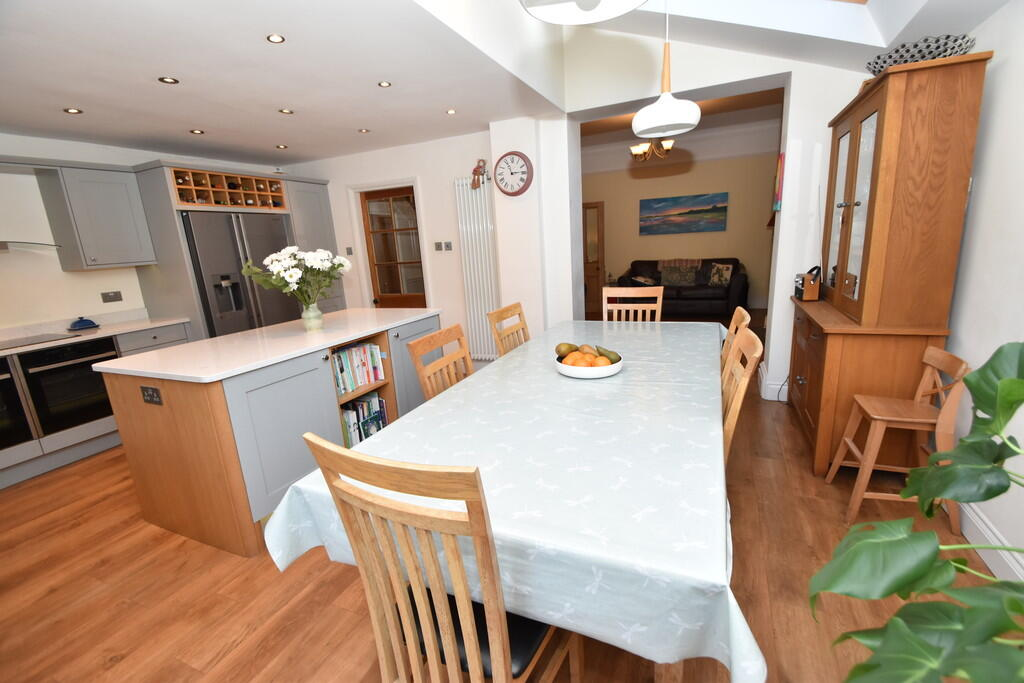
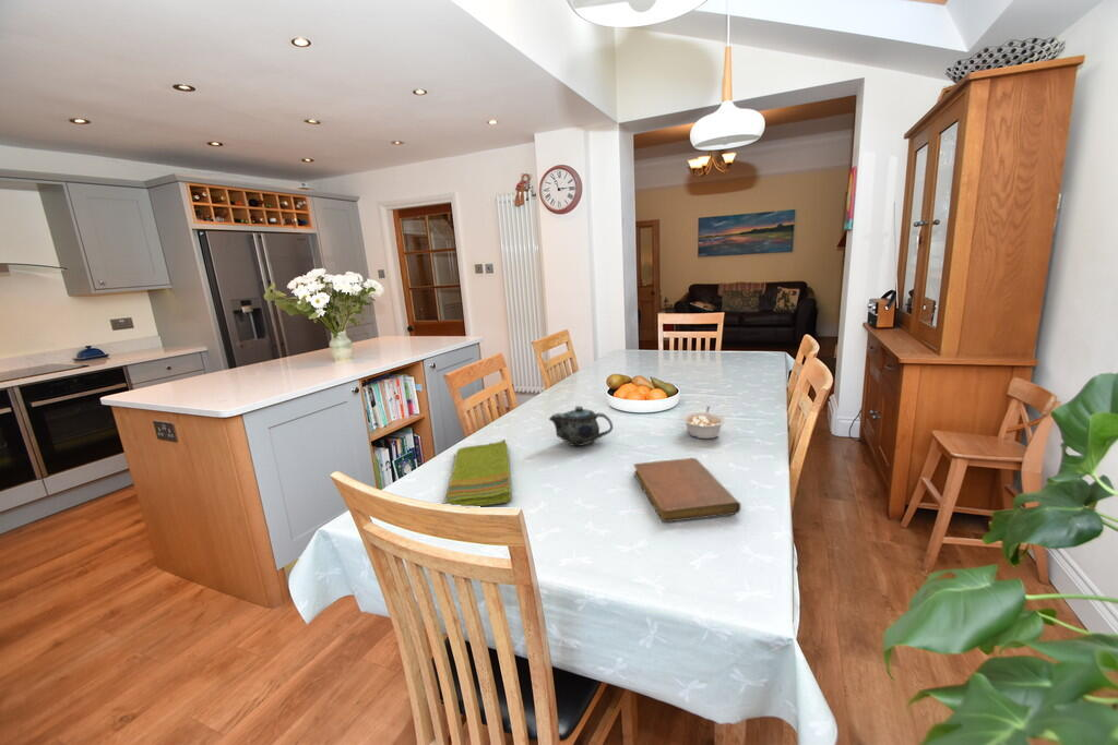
+ legume [681,406,726,440]
+ notebook [632,457,742,524]
+ chinaware [548,405,614,447]
+ dish towel [443,438,512,507]
